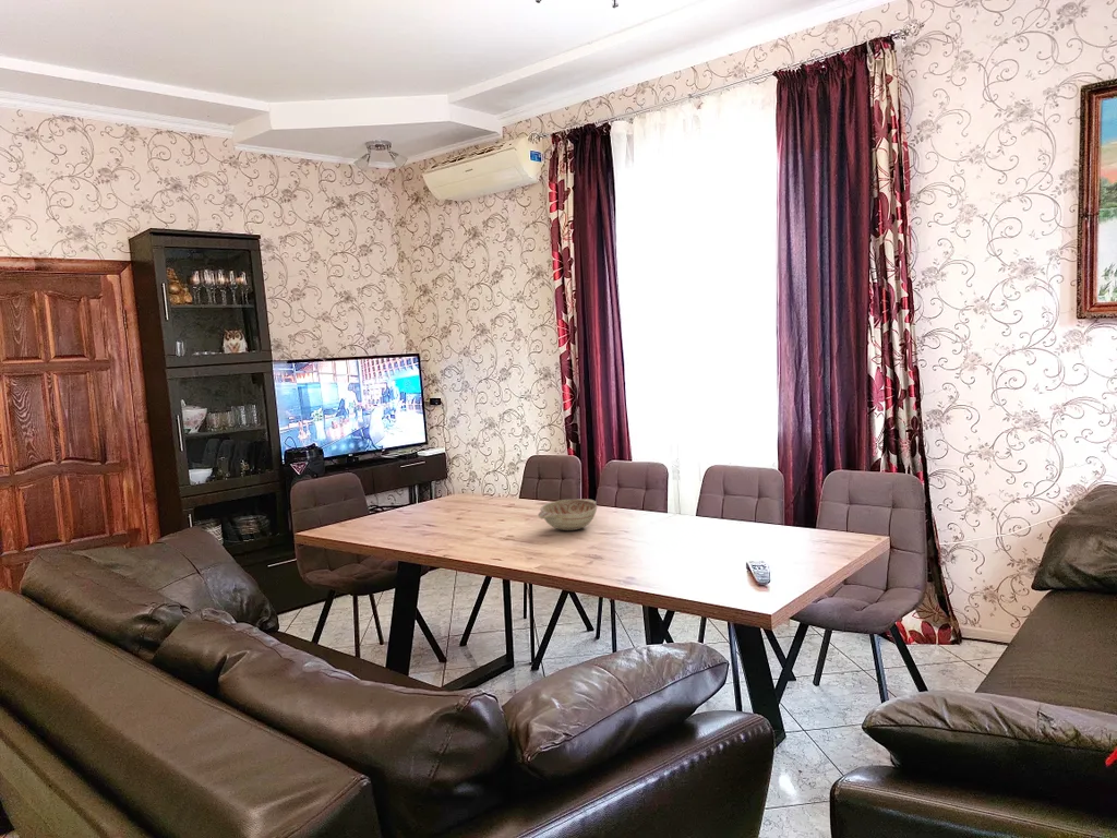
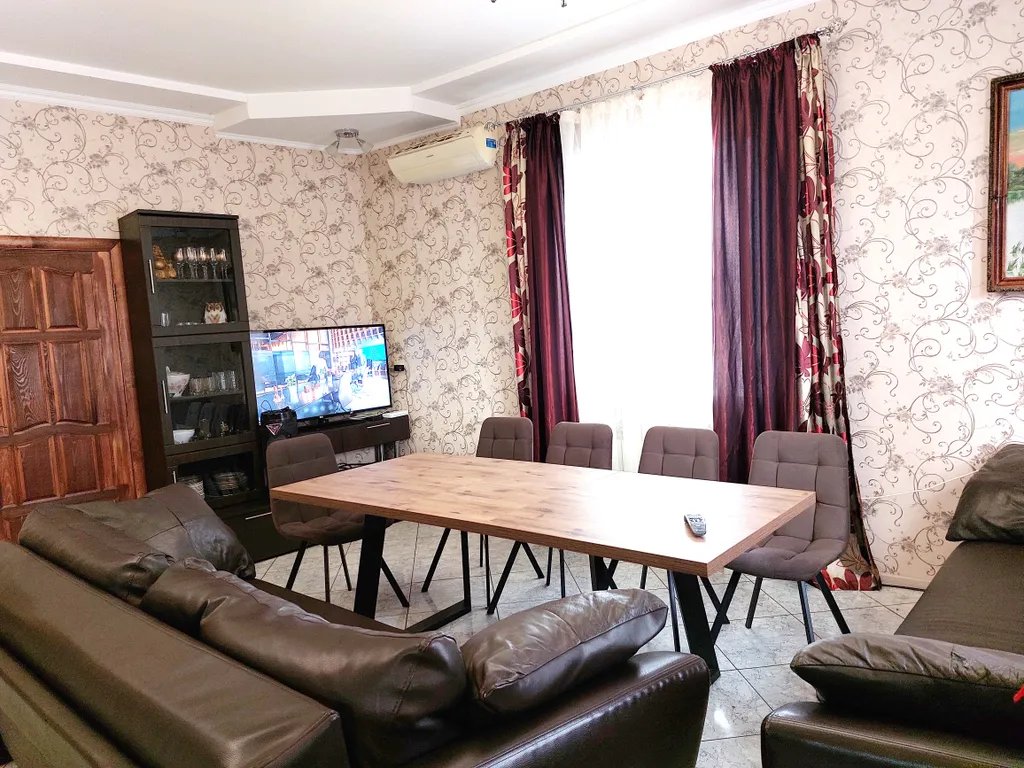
- decorative bowl [537,498,598,531]
